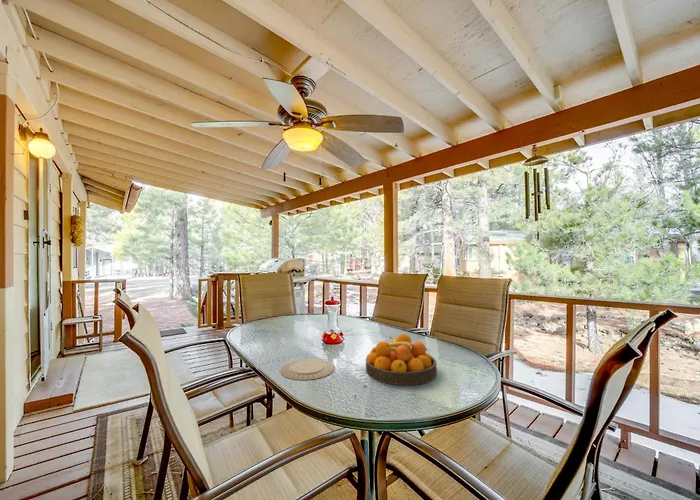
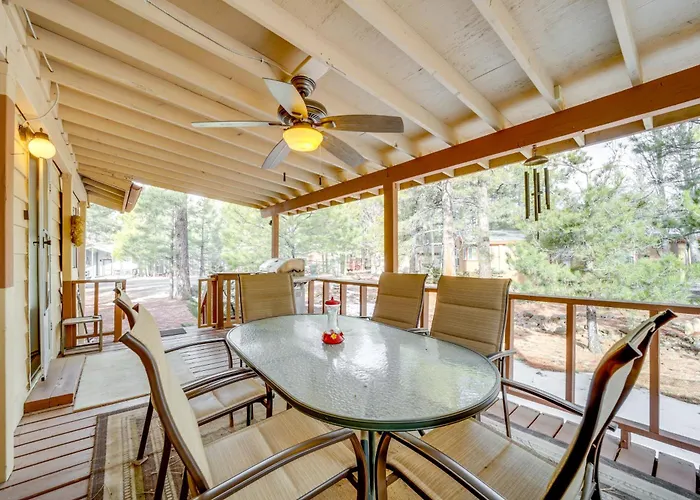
- chinaware [279,358,335,381]
- fruit bowl [365,333,438,386]
